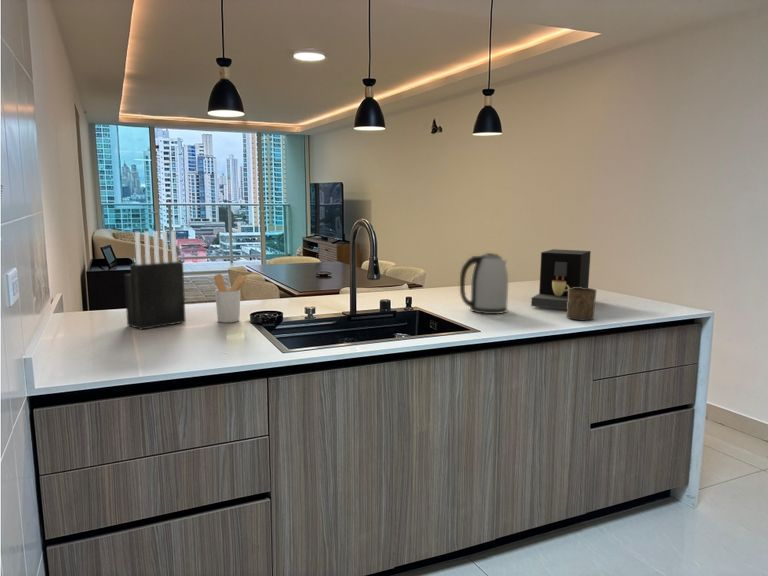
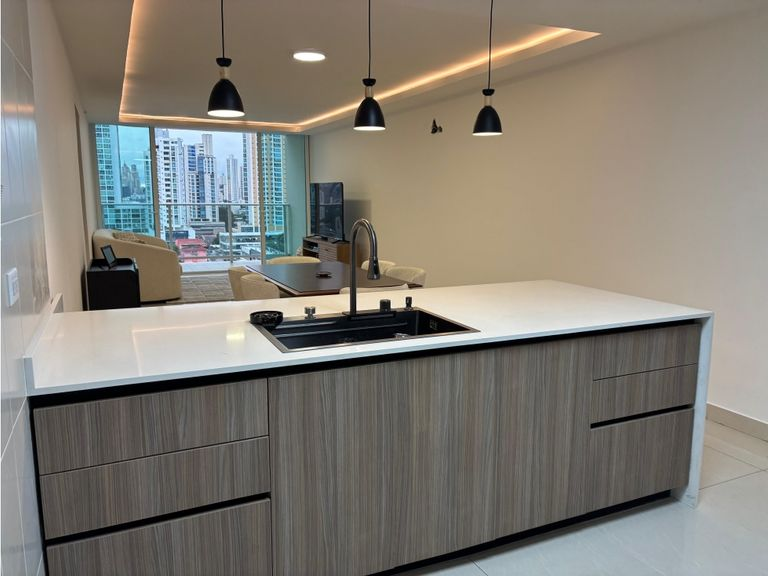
- coffee maker [530,248,592,310]
- knife block [123,230,187,331]
- kettle [459,252,509,315]
- utensil holder [213,273,249,324]
- cup [566,287,598,321]
